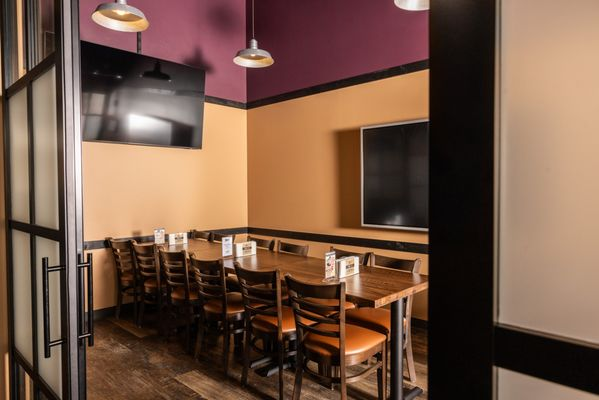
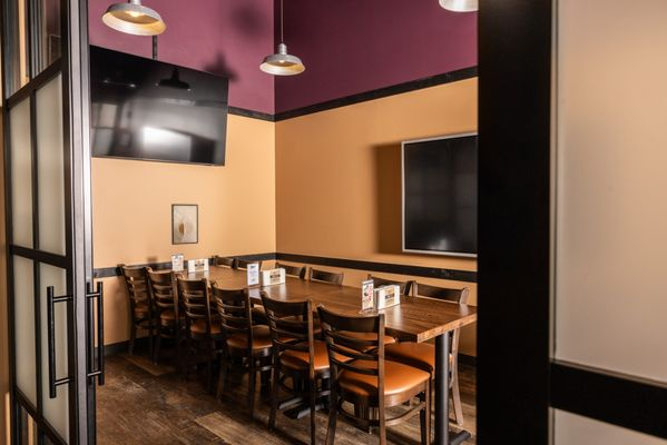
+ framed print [170,202,199,246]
